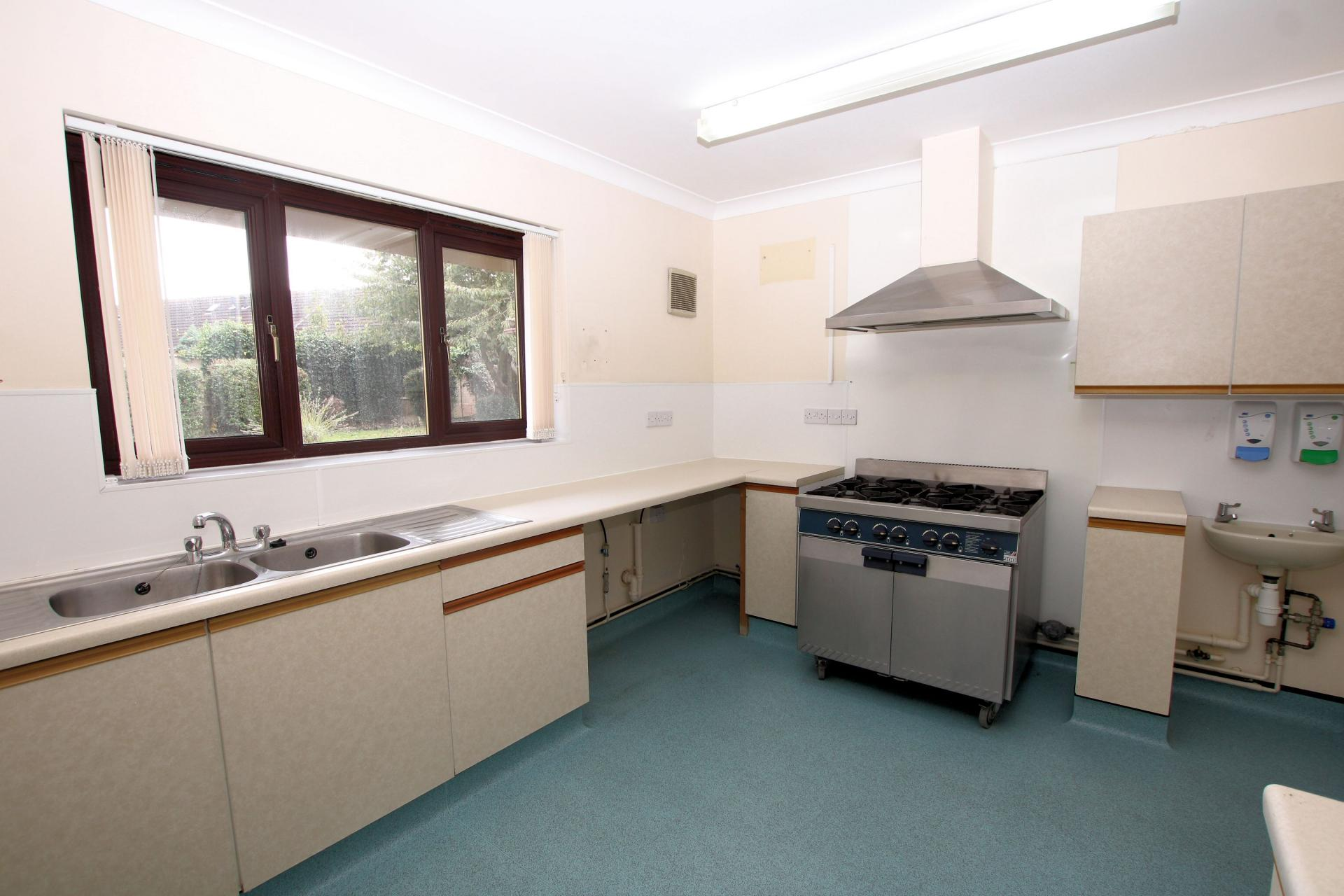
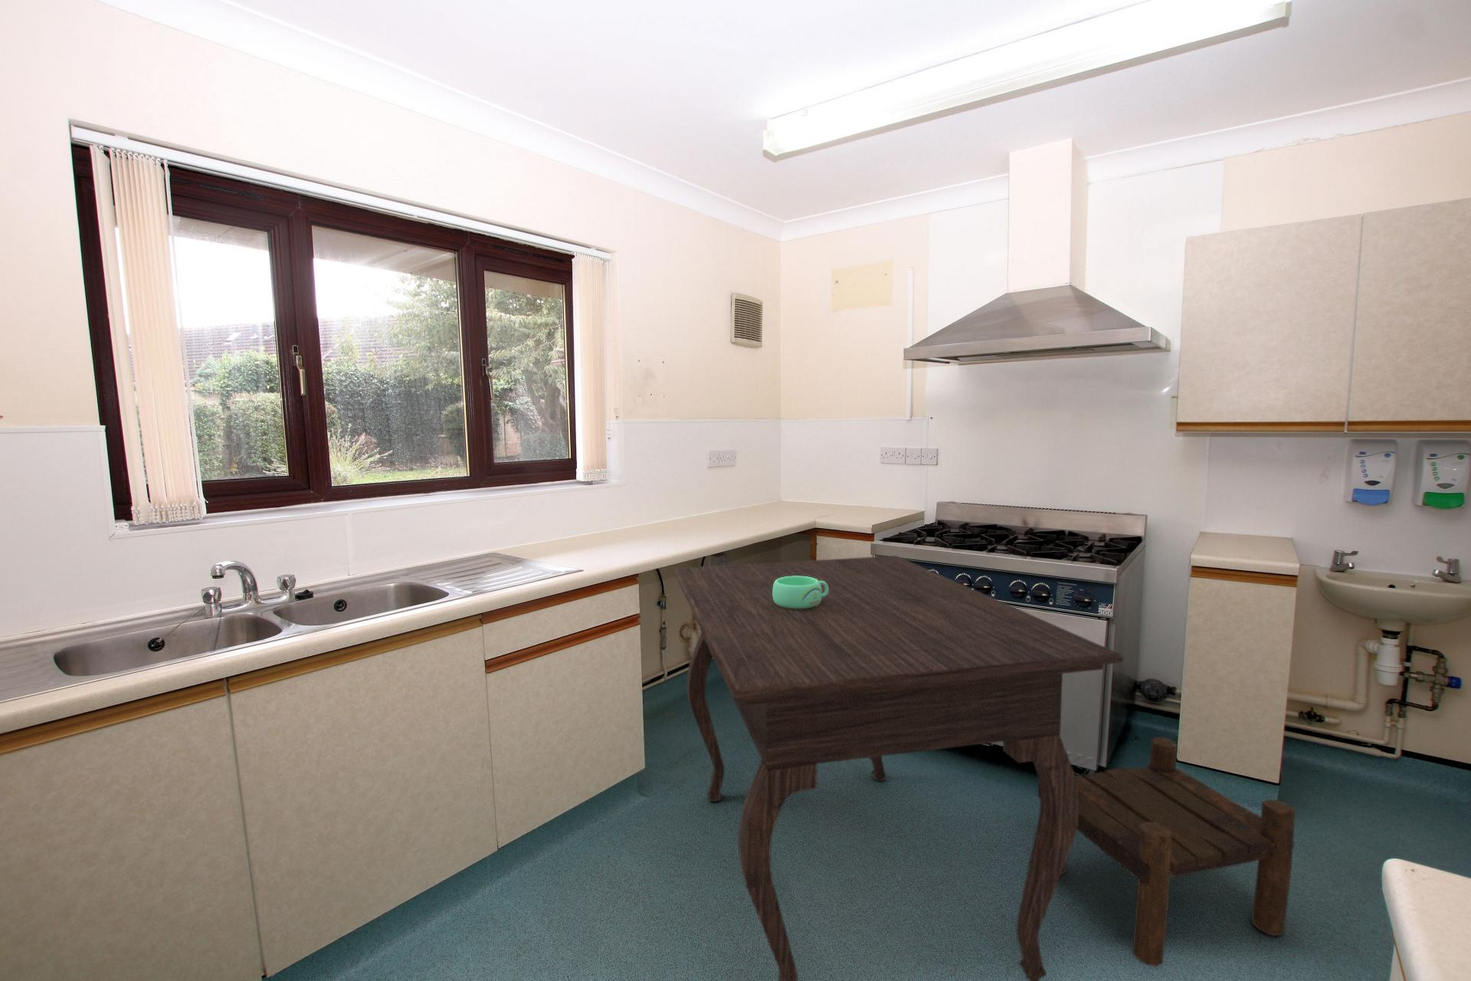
+ stool [1038,737,1296,967]
+ mug [773,576,829,609]
+ dining table [673,555,1124,981]
